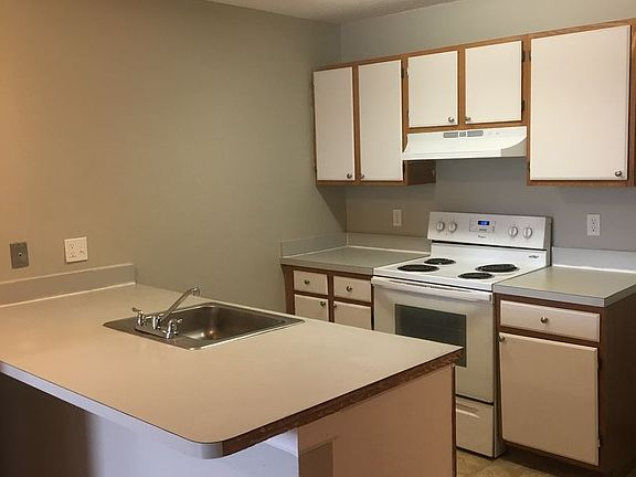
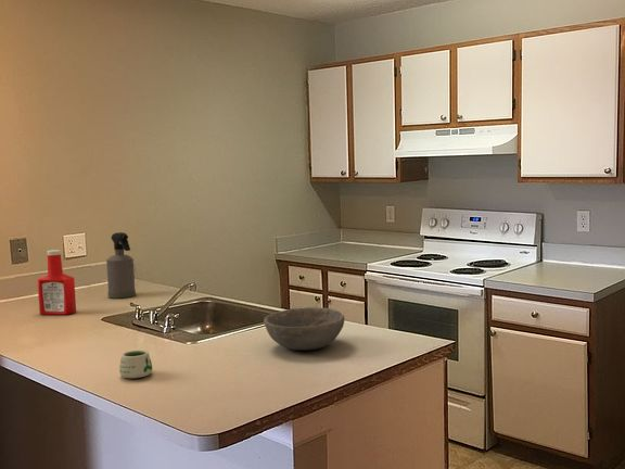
+ bowl [263,306,345,351]
+ spray bottle [105,231,137,300]
+ soap bottle [36,249,77,316]
+ mug [118,350,153,379]
